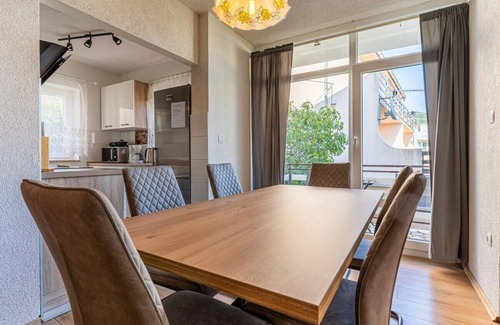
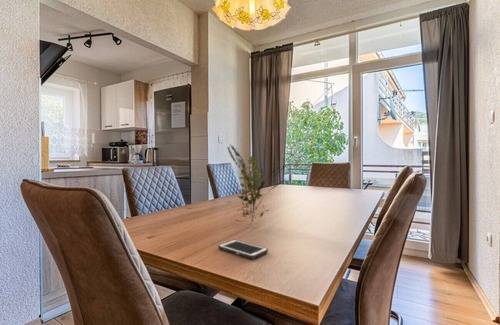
+ cell phone [217,239,269,260]
+ flower arrangement [227,145,288,226]
